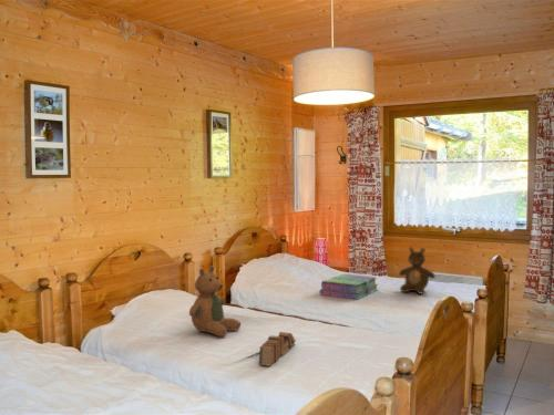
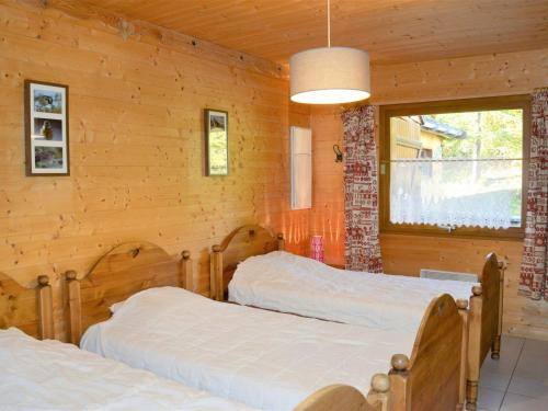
- teddy bear [398,247,437,295]
- stack of books [319,273,379,301]
- book [258,331,297,367]
- teddy bear [188,264,242,338]
